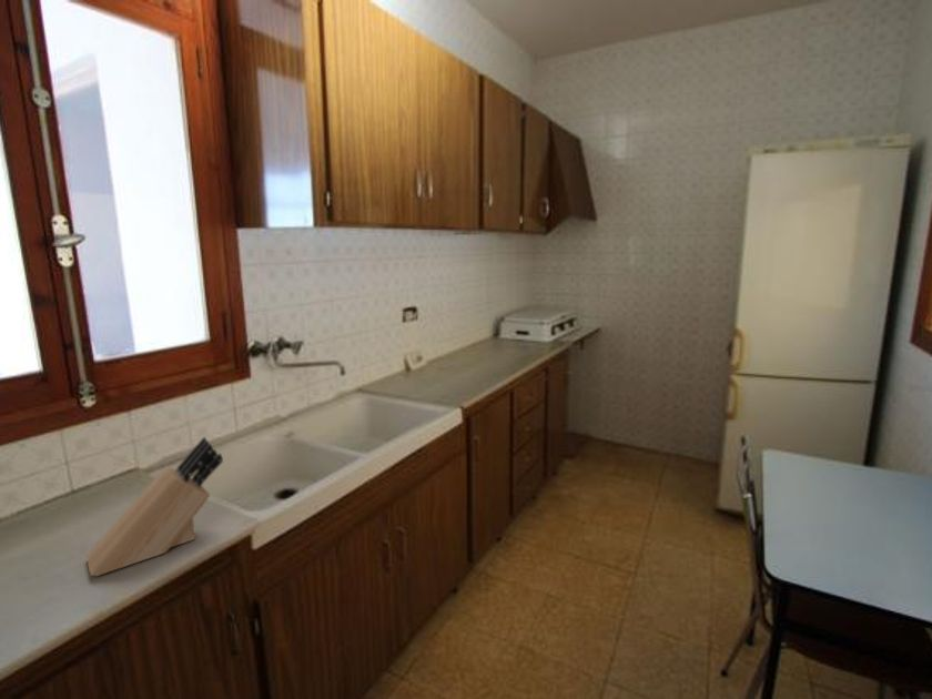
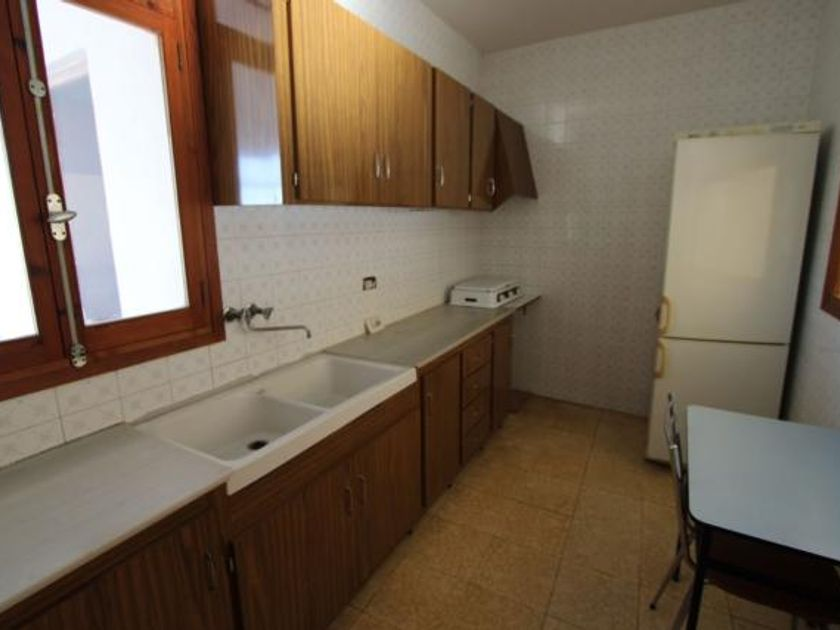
- knife block [85,436,224,577]
